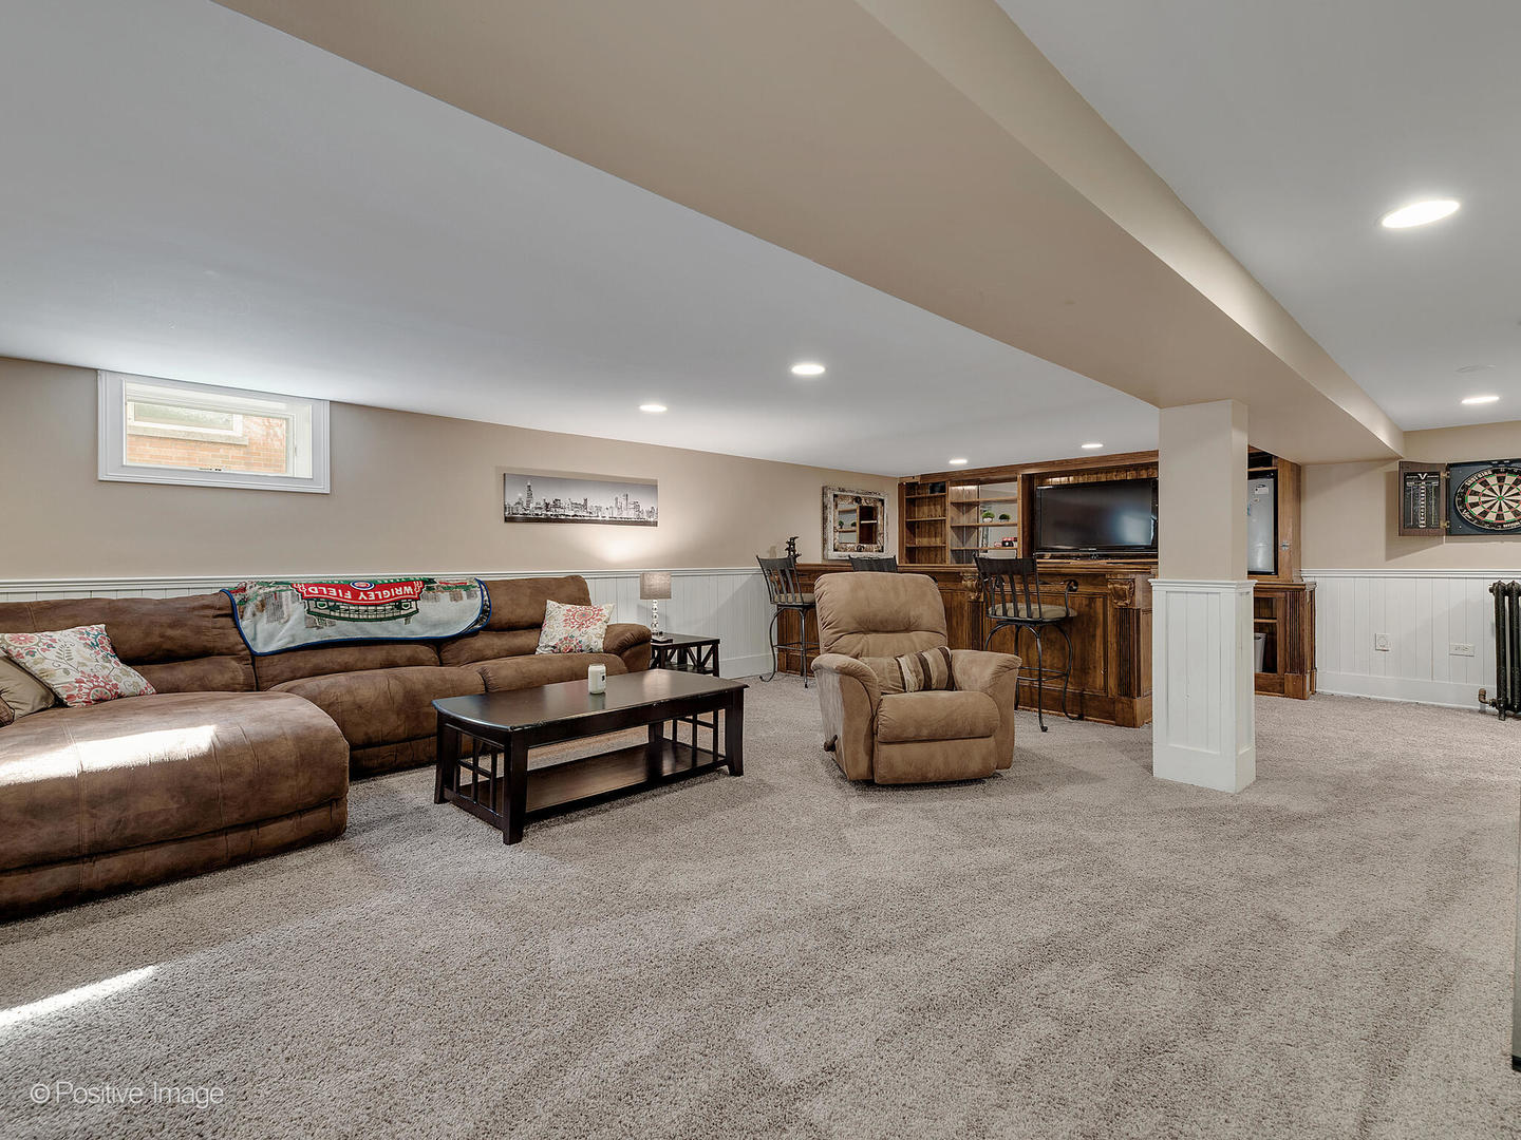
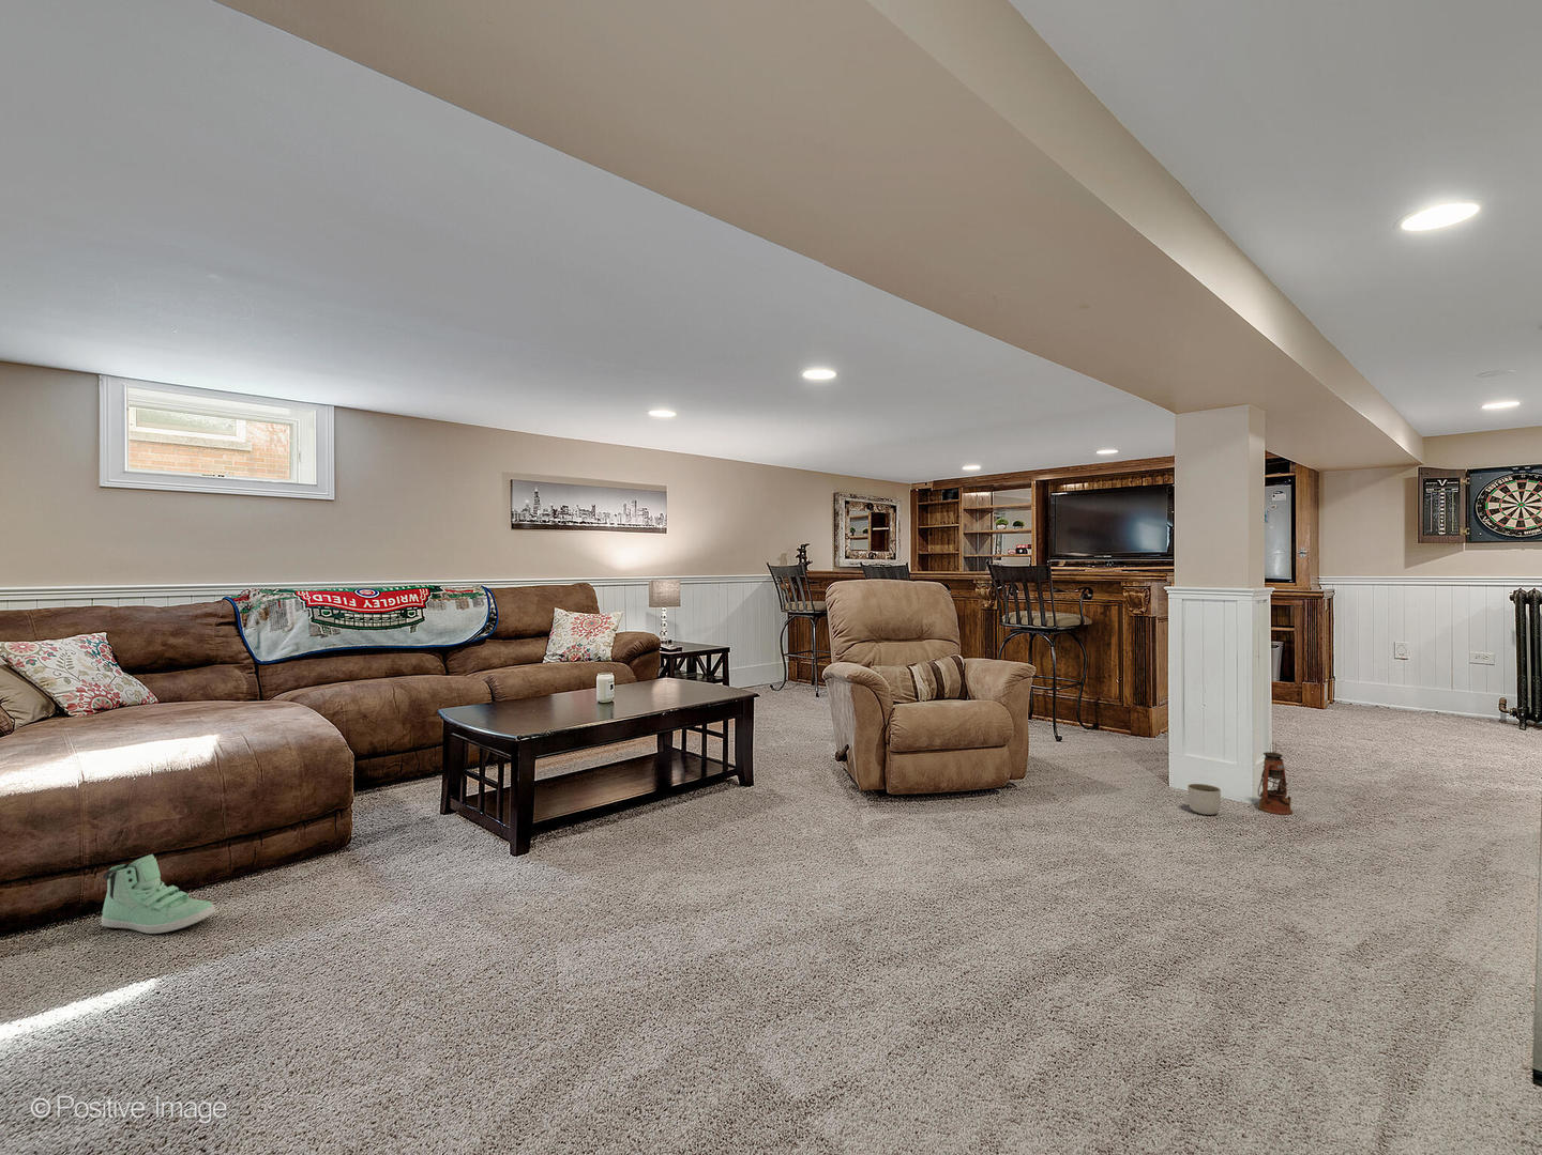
+ lantern [1257,742,1293,817]
+ sneaker [101,853,216,934]
+ planter [1186,783,1221,817]
